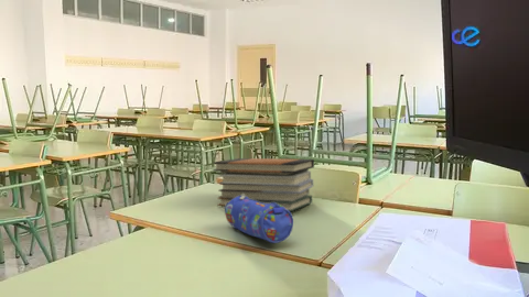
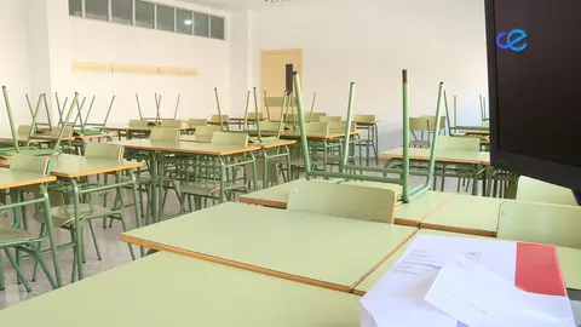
- pencil case [223,194,294,244]
- book stack [212,157,315,212]
